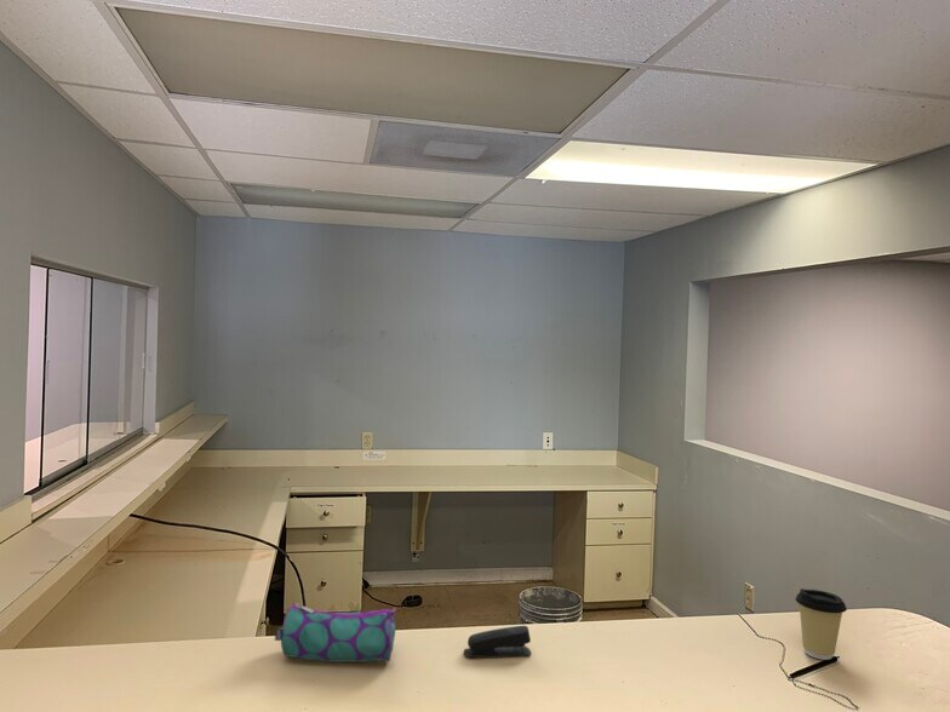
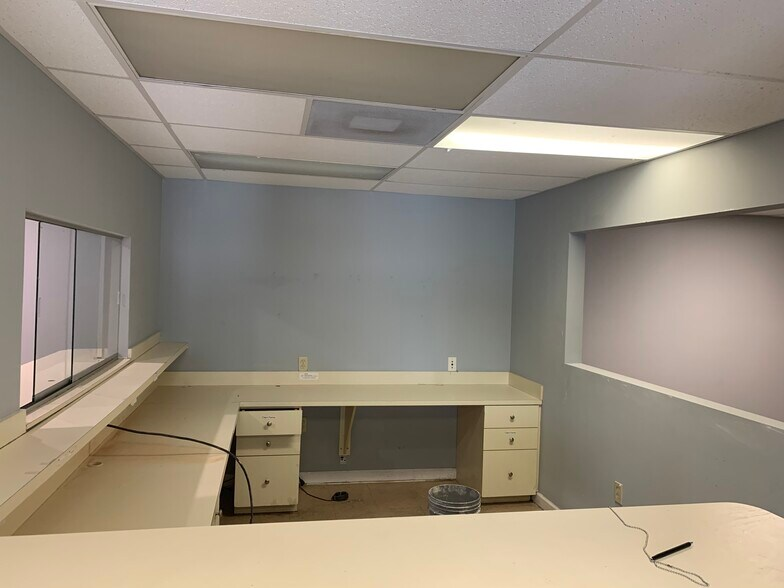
- coffee cup [795,587,848,661]
- pencil case [274,602,397,664]
- stapler [463,625,532,659]
